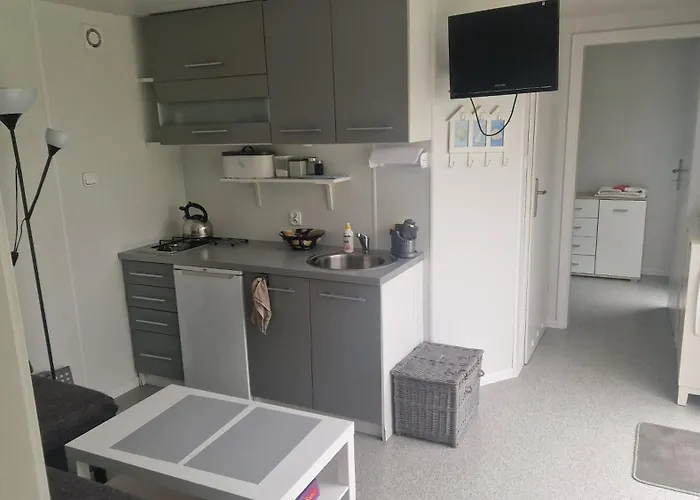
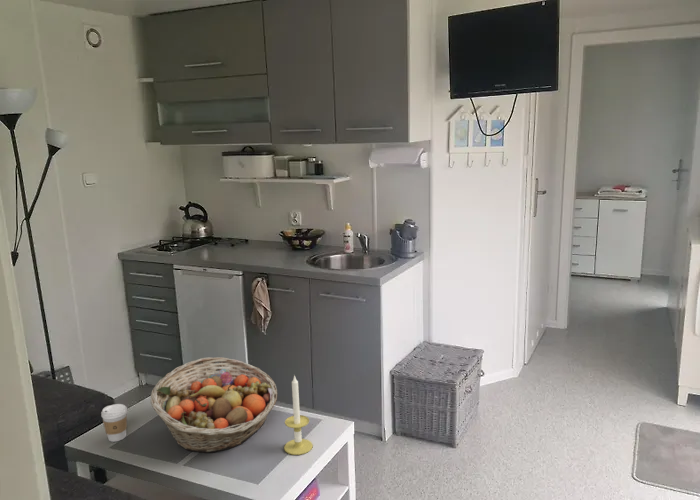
+ fruit basket [150,356,278,454]
+ coffee cup [100,403,128,443]
+ candle [283,374,314,456]
